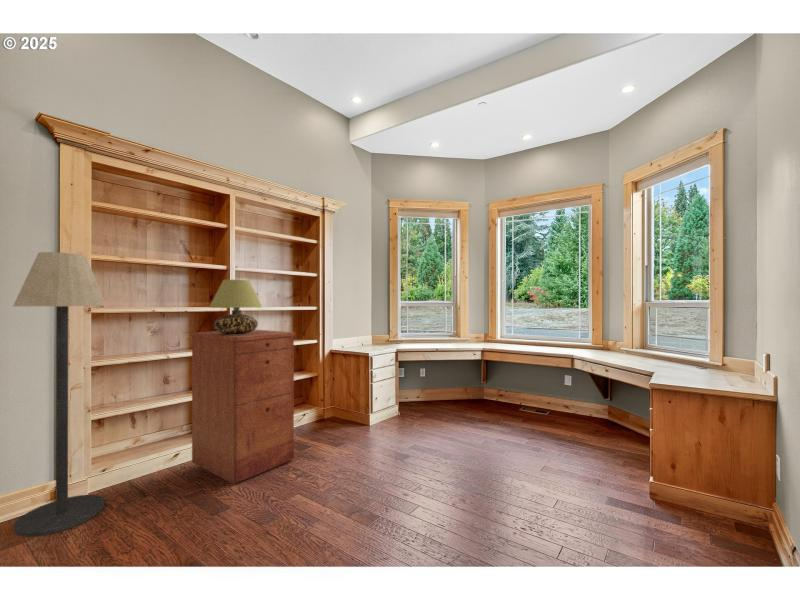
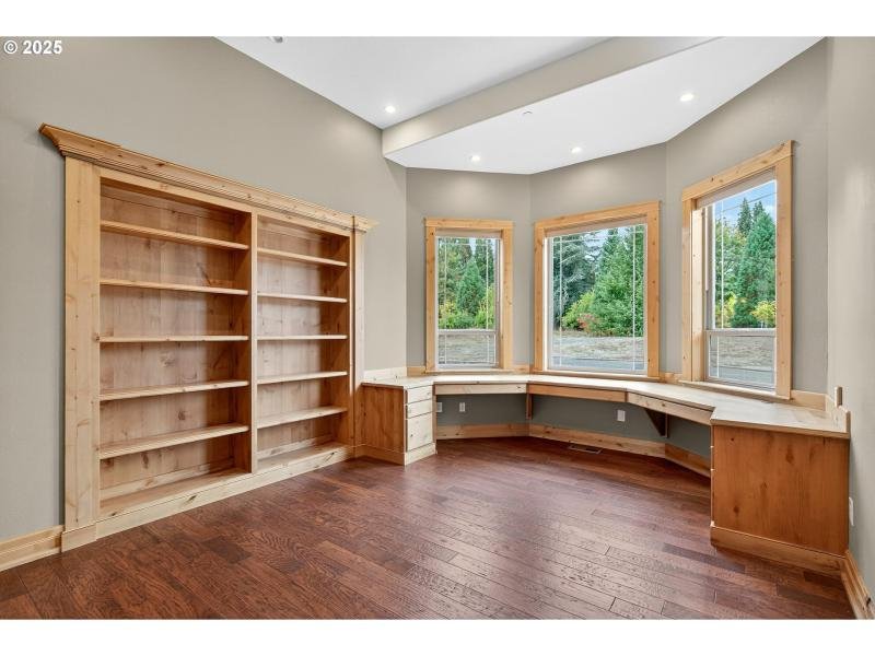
- table lamp [208,279,263,334]
- filing cabinet [191,329,296,485]
- floor lamp [12,251,108,538]
